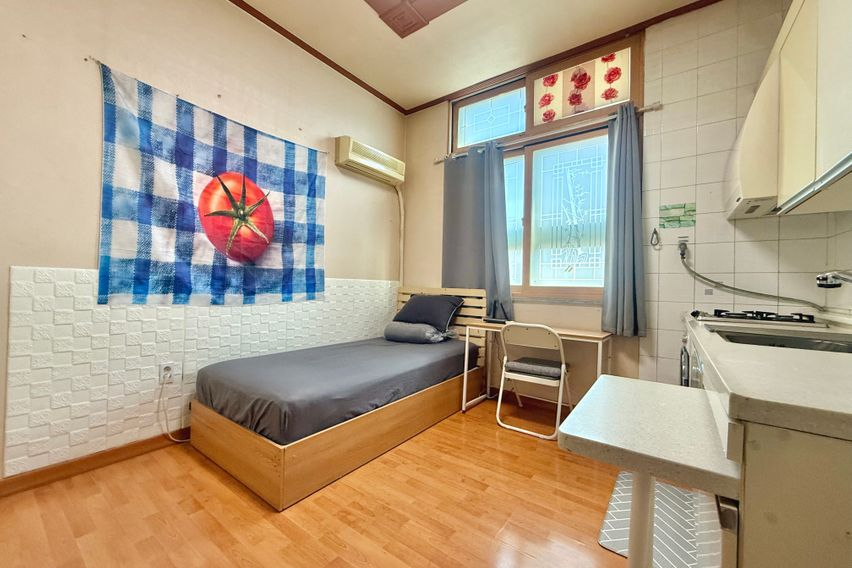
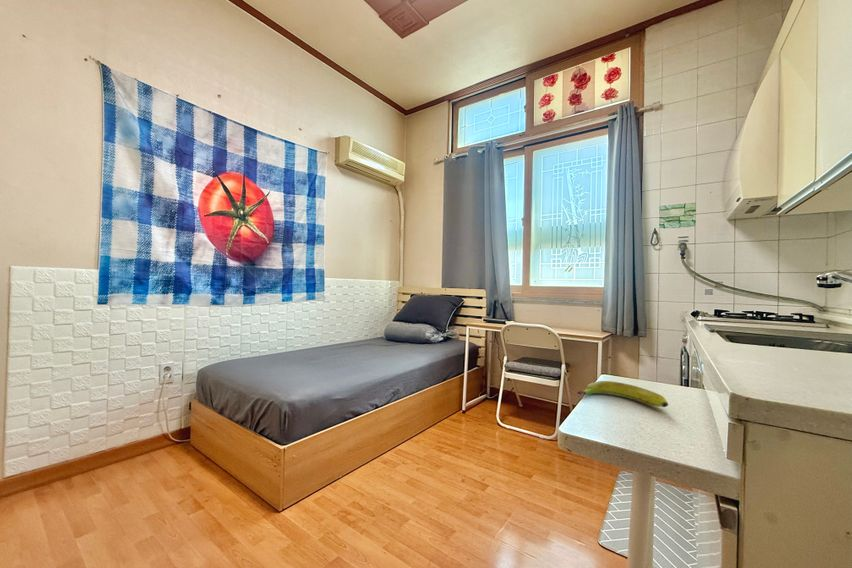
+ banana [577,380,669,408]
